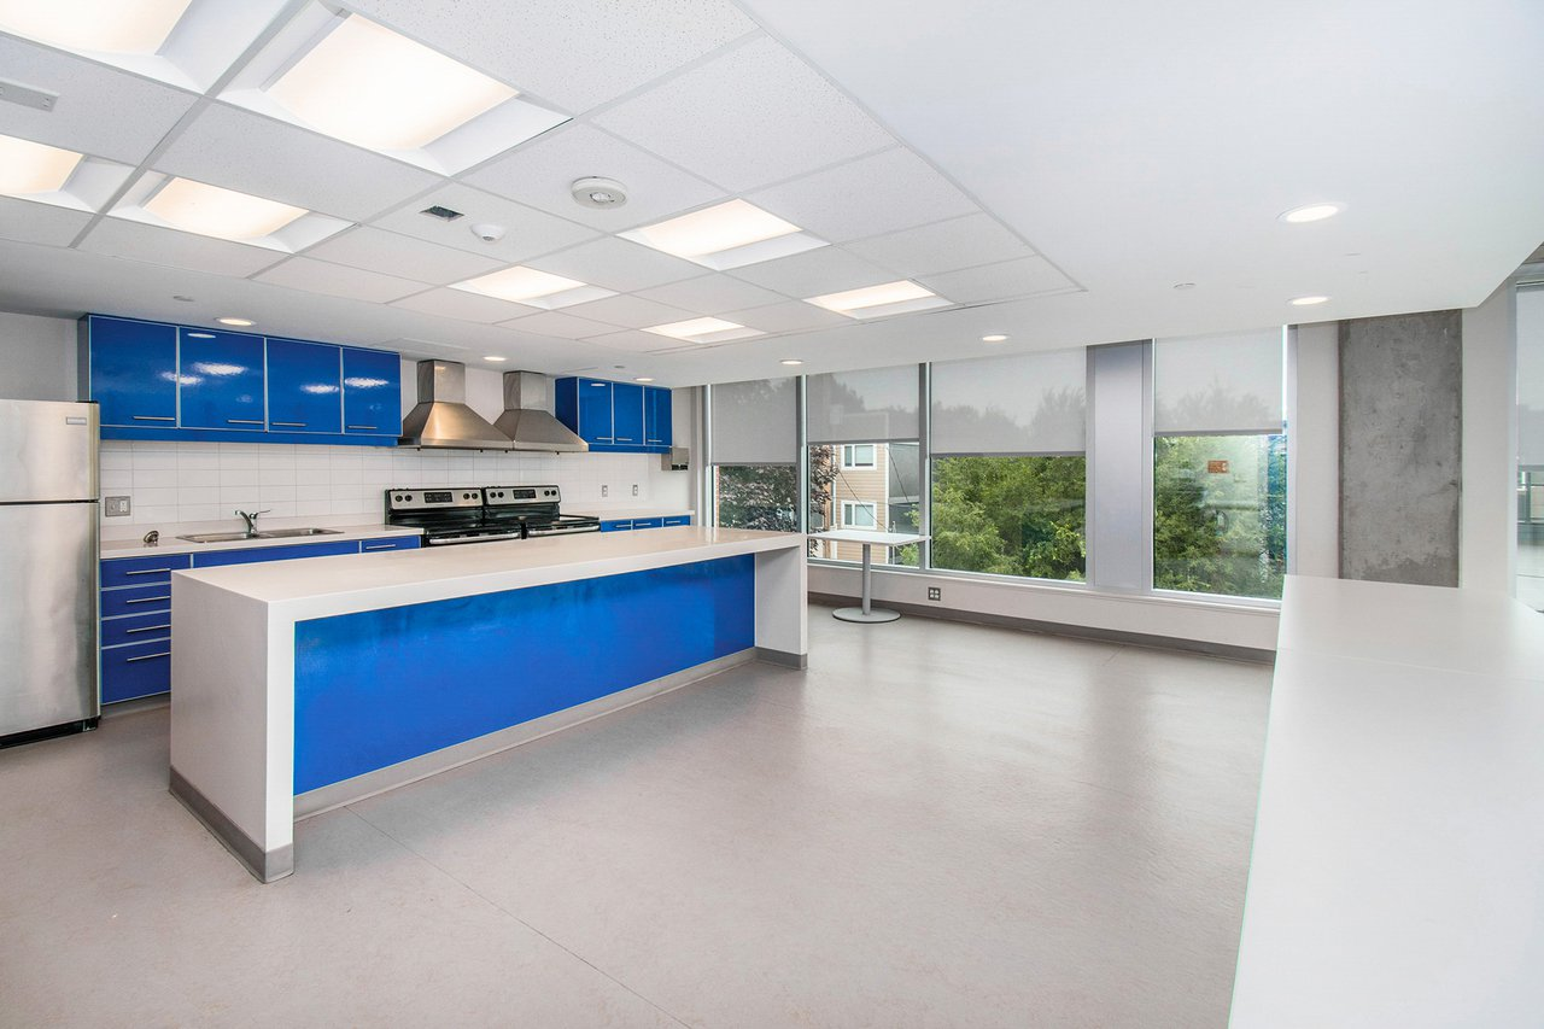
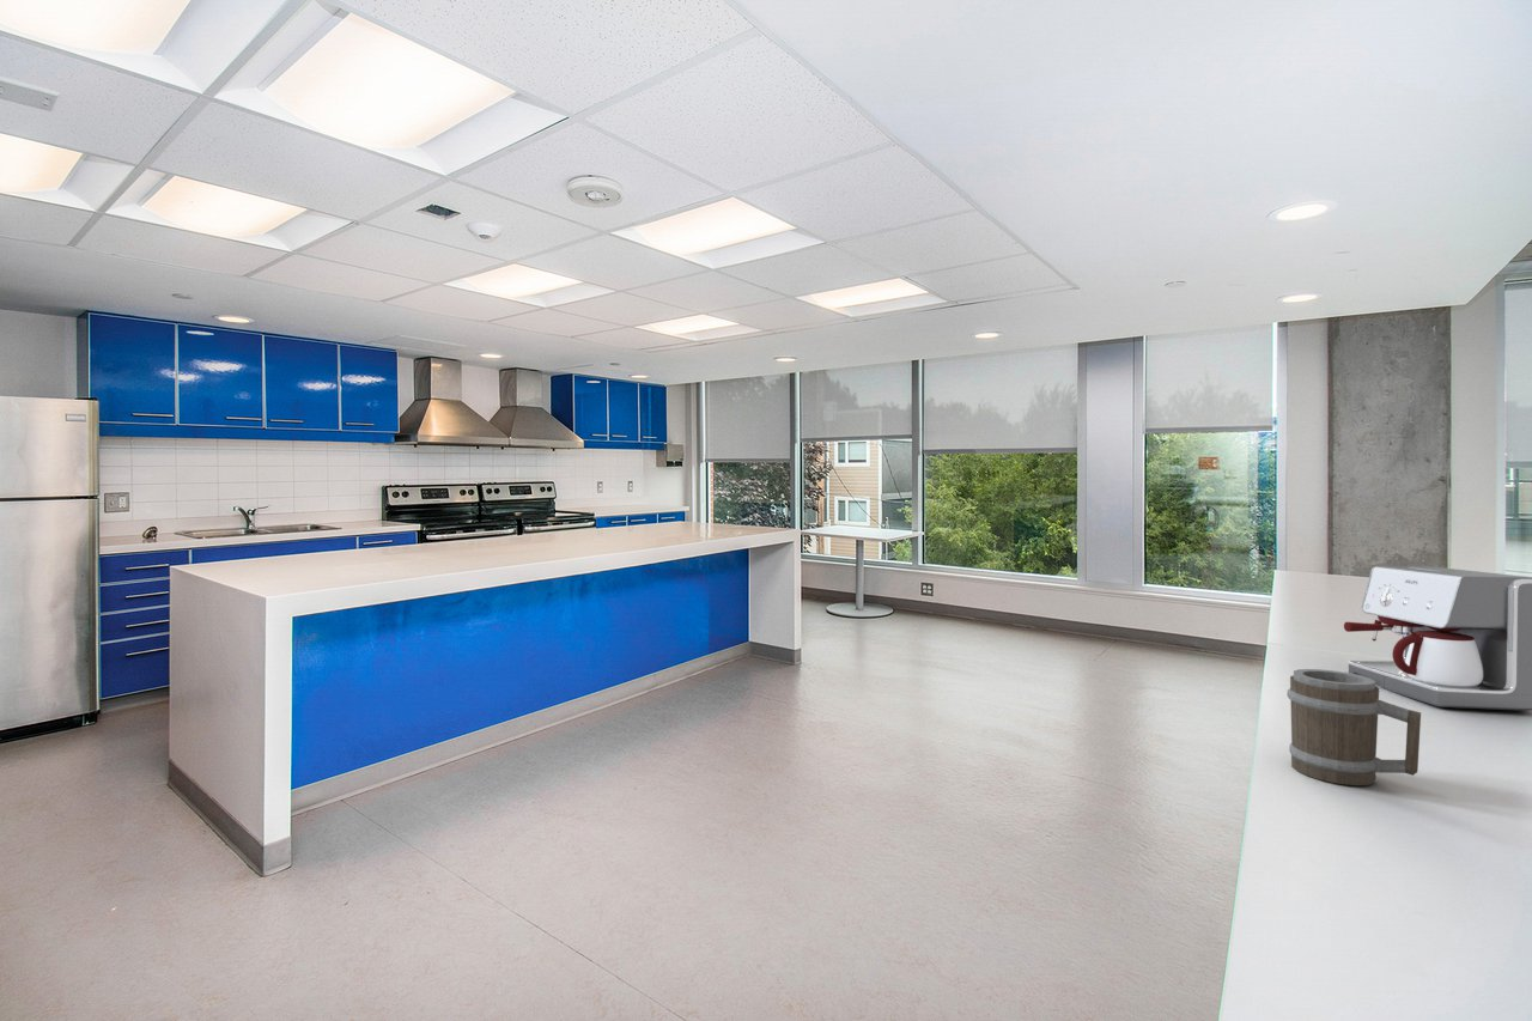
+ barrel [1285,668,1422,786]
+ coffee maker [1343,565,1532,712]
